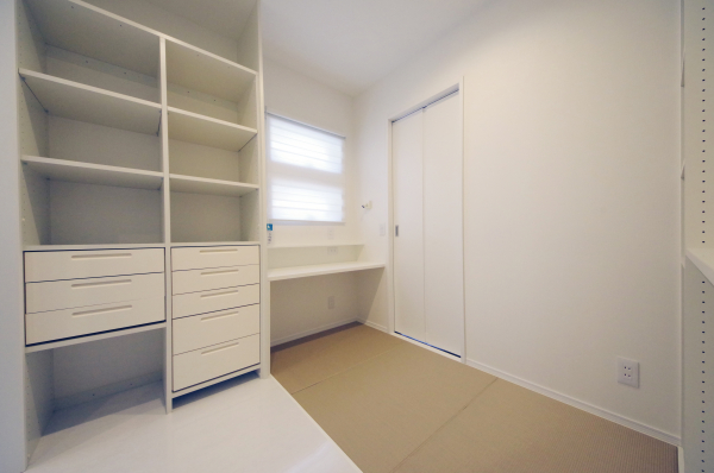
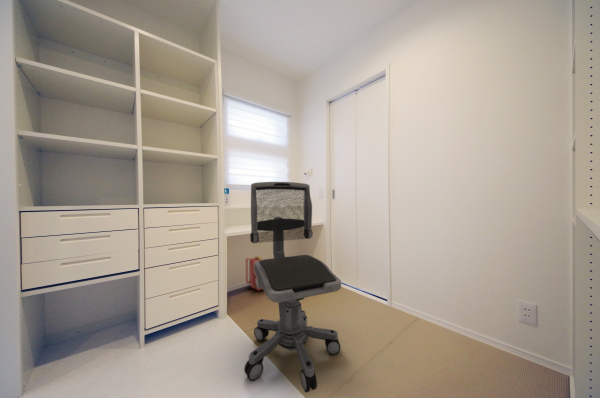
+ office chair [243,181,342,393]
+ backpack [245,255,265,292]
